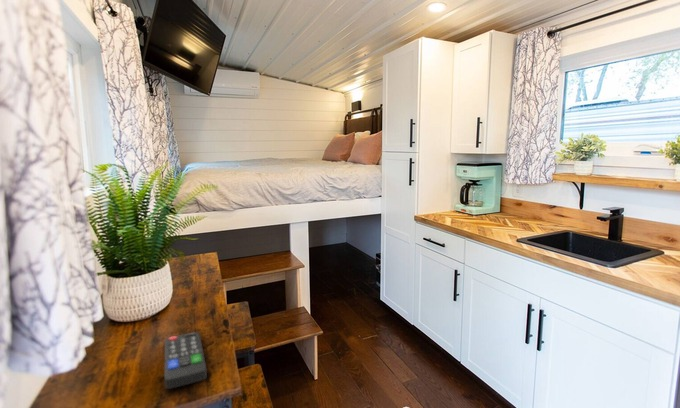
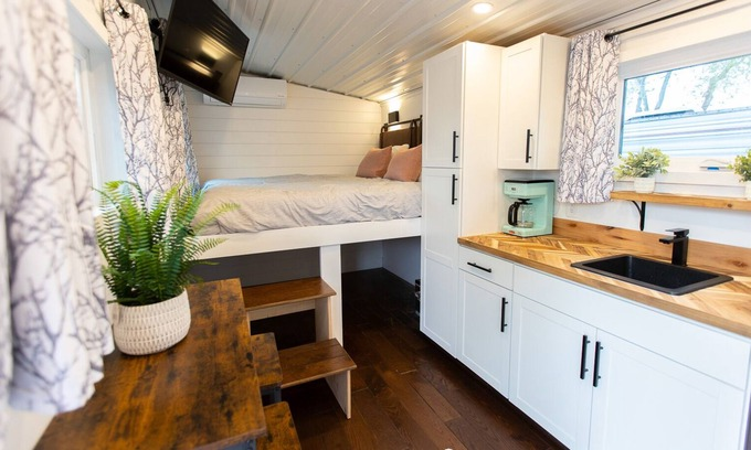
- remote control [163,331,208,390]
